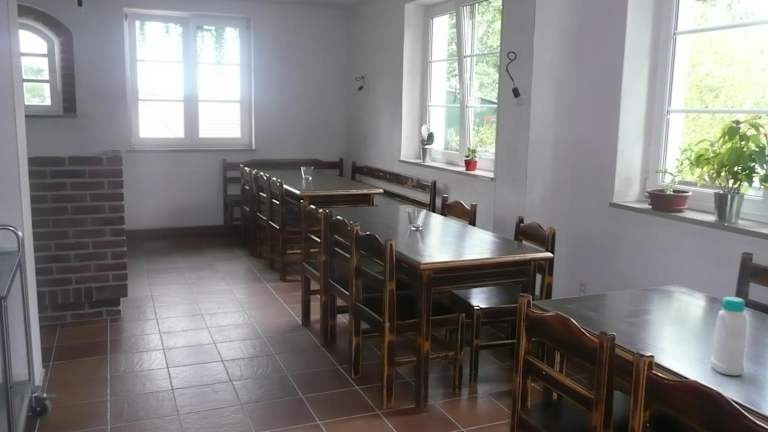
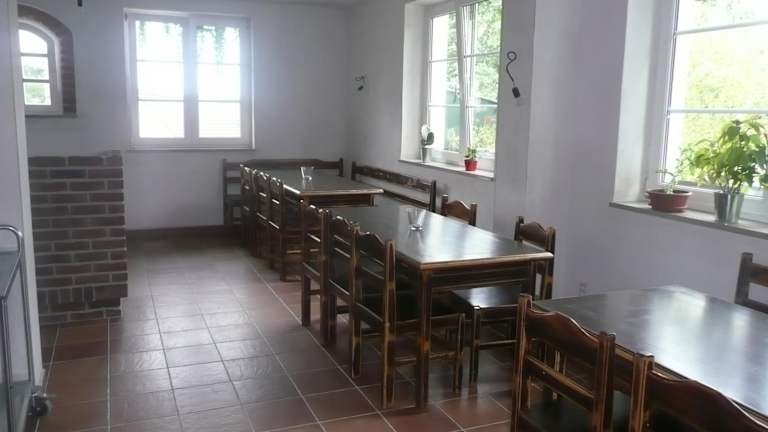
- bottle [710,296,748,376]
